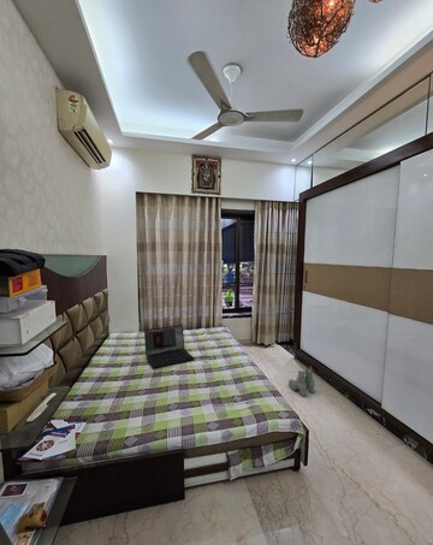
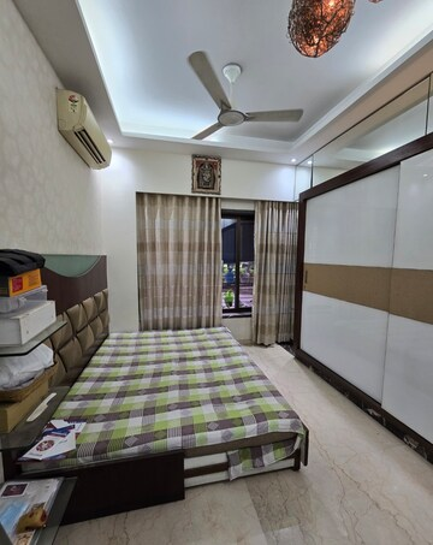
- boots [287,367,316,397]
- laptop [143,324,195,369]
